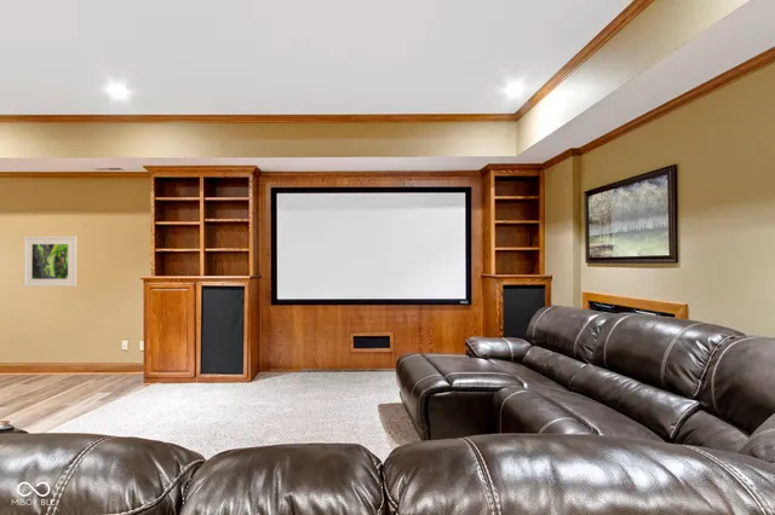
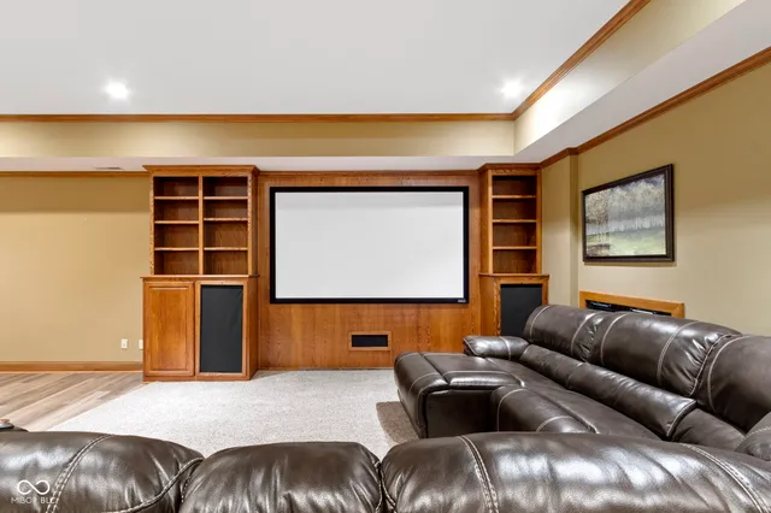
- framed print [23,236,79,288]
